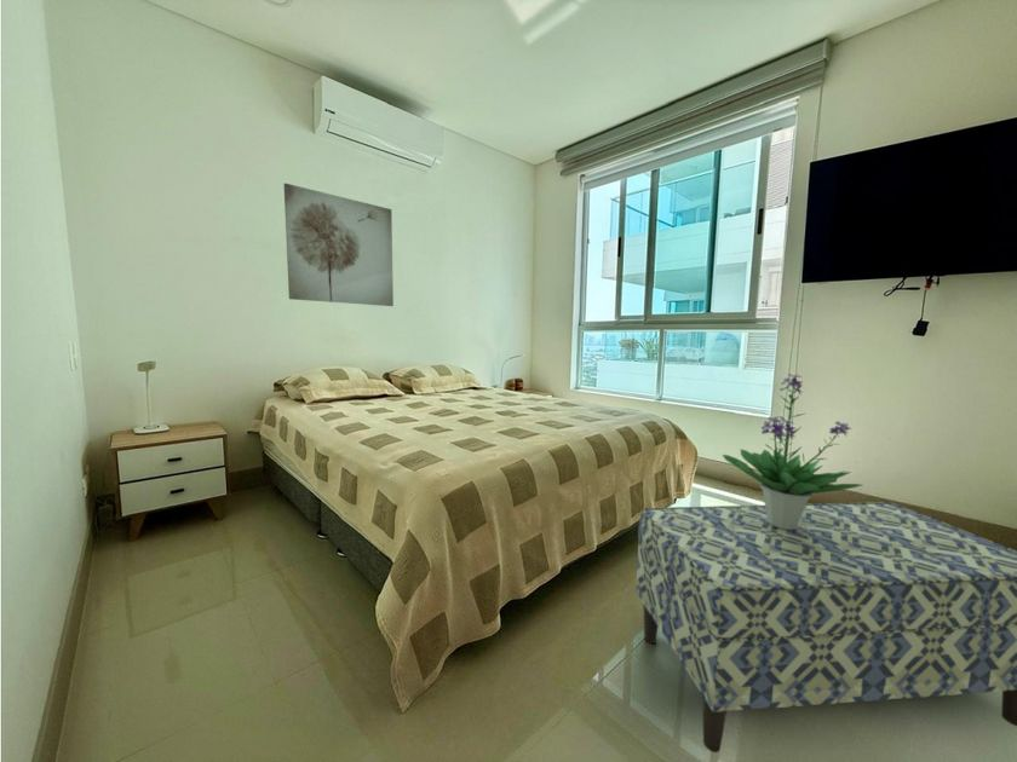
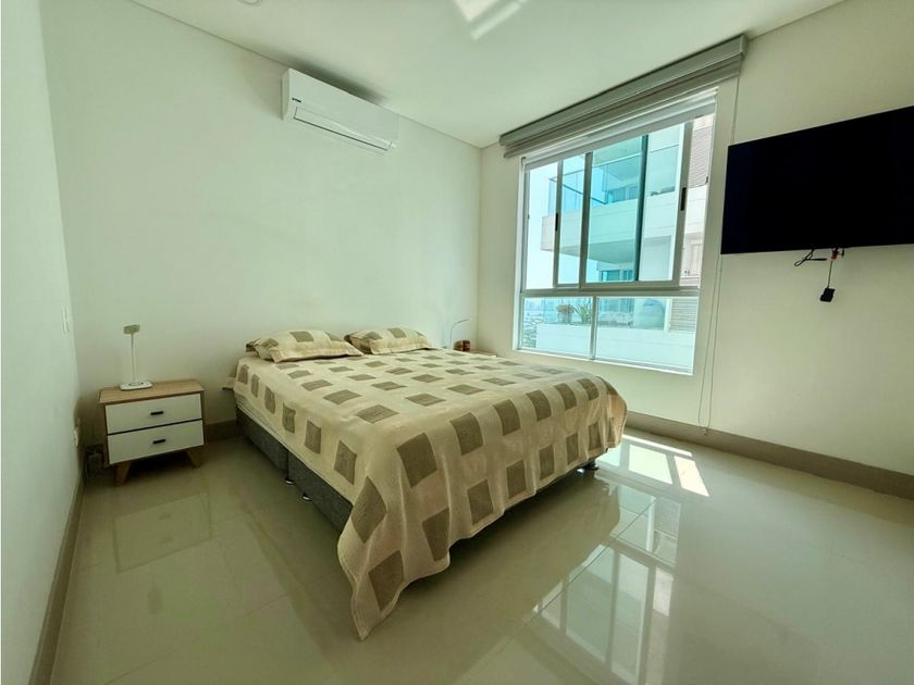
- potted plant [722,373,863,530]
- bench [634,501,1017,754]
- wall art [283,181,395,307]
